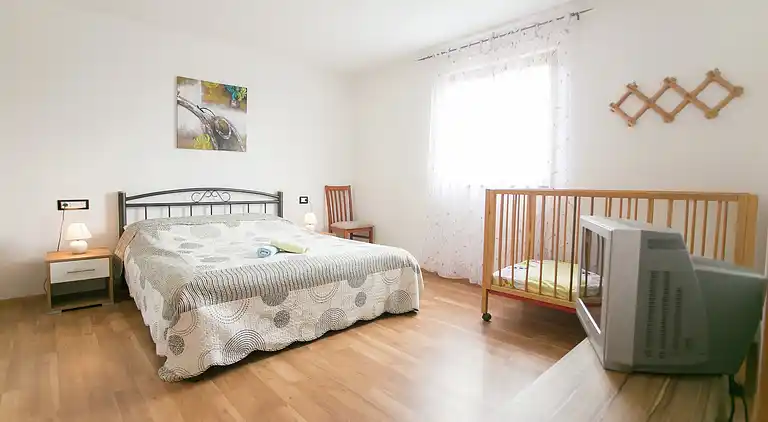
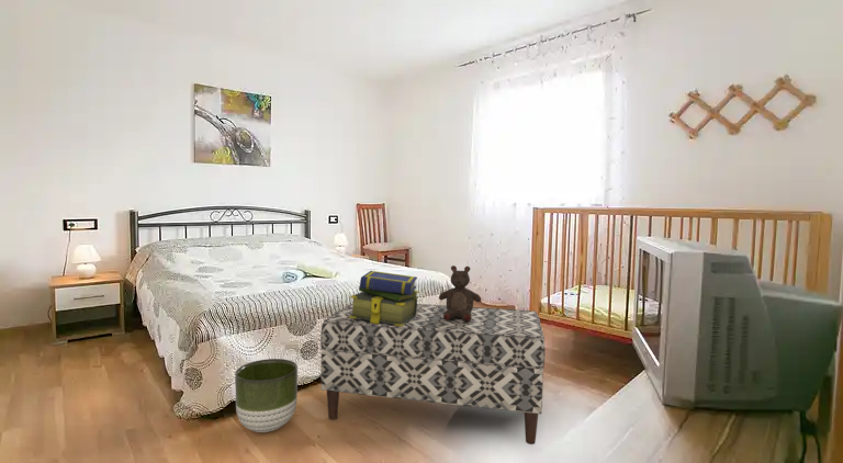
+ stack of books [349,270,420,327]
+ stuffed bear [438,264,482,323]
+ bench [319,302,547,445]
+ planter [234,358,299,433]
